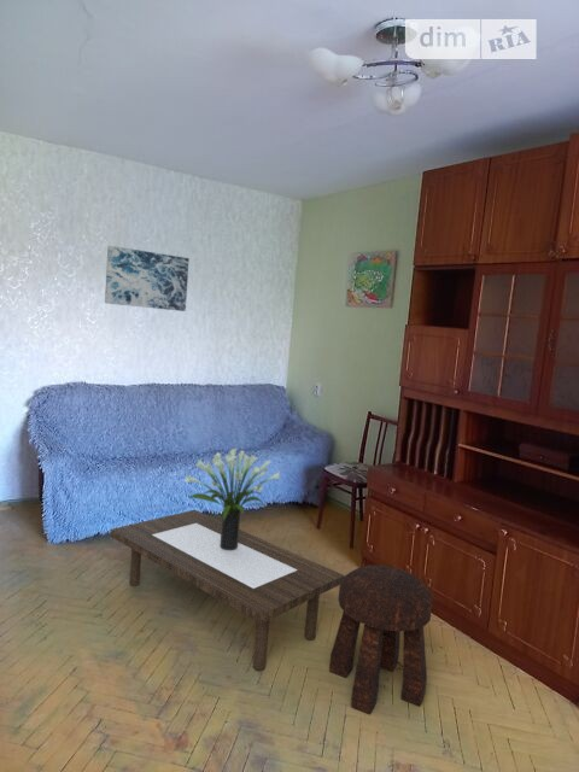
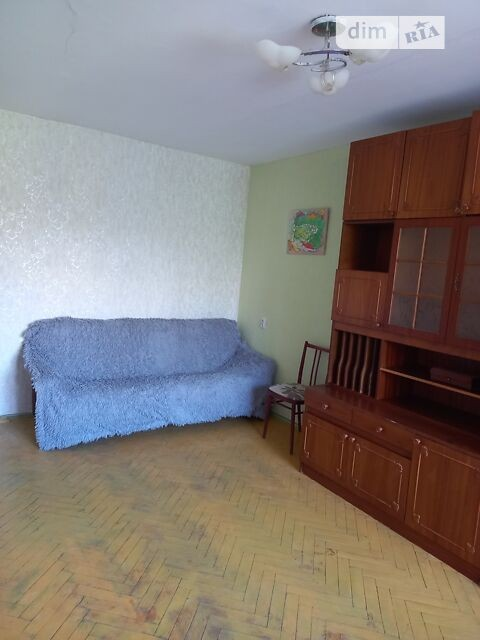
- coffee table [110,509,345,671]
- wall art [104,245,191,312]
- potted plant [185,448,281,550]
- stool [328,565,434,715]
